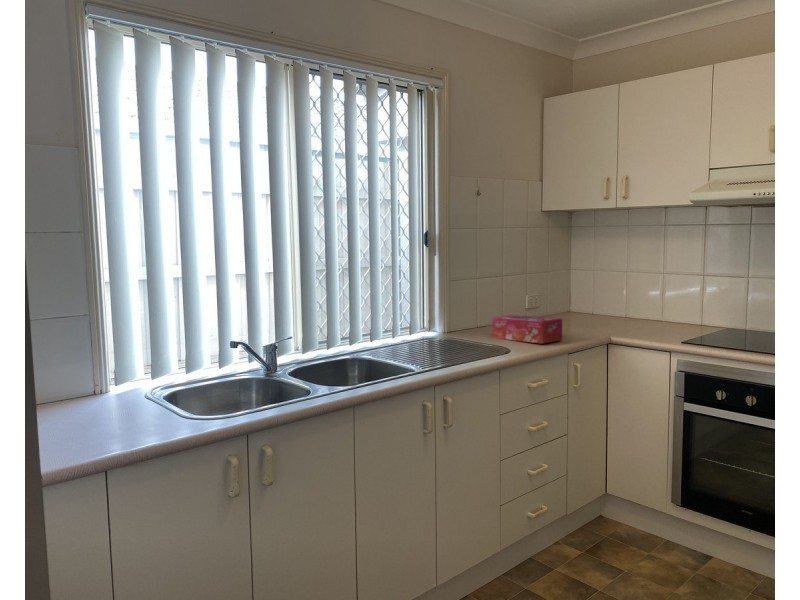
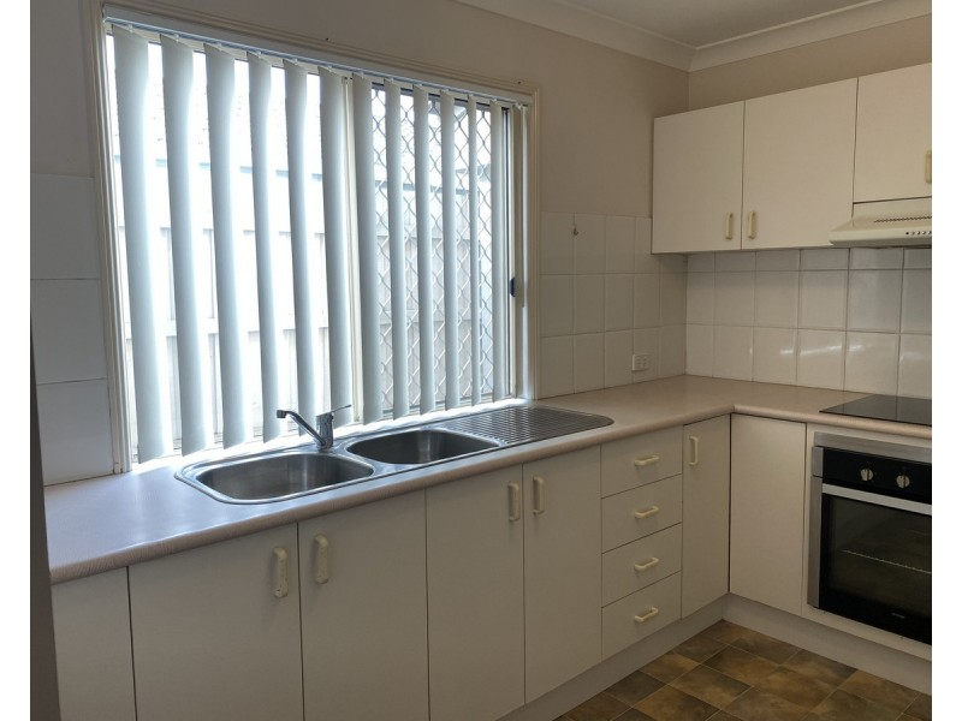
- tissue box [491,314,563,345]
